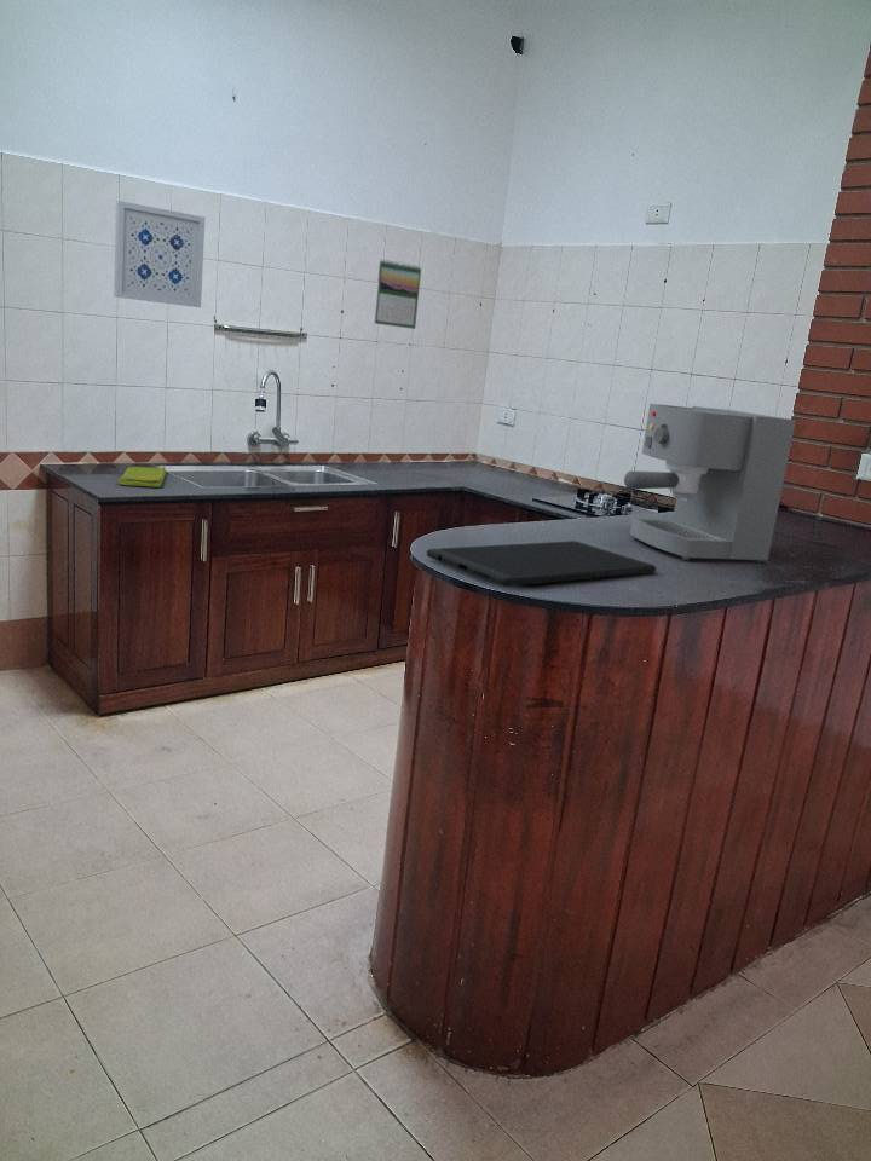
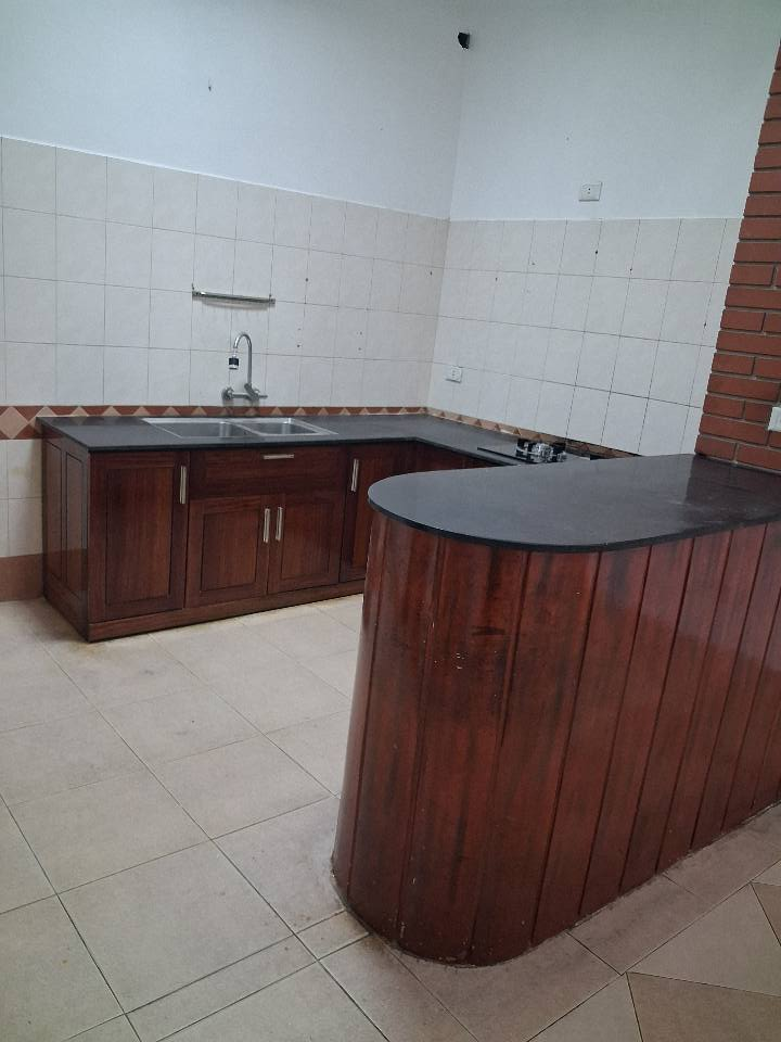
- cutting board [426,539,657,588]
- wall art [113,200,206,308]
- dish towel [117,466,167,489]
- calendar [373,259,422,330]
- coffee maker [623,403,797,564]
